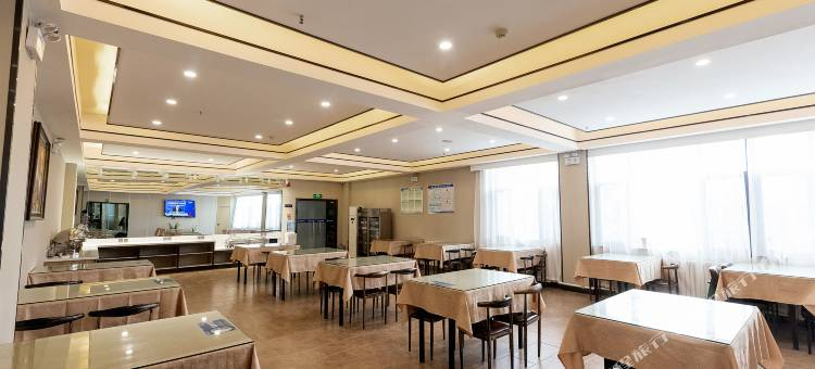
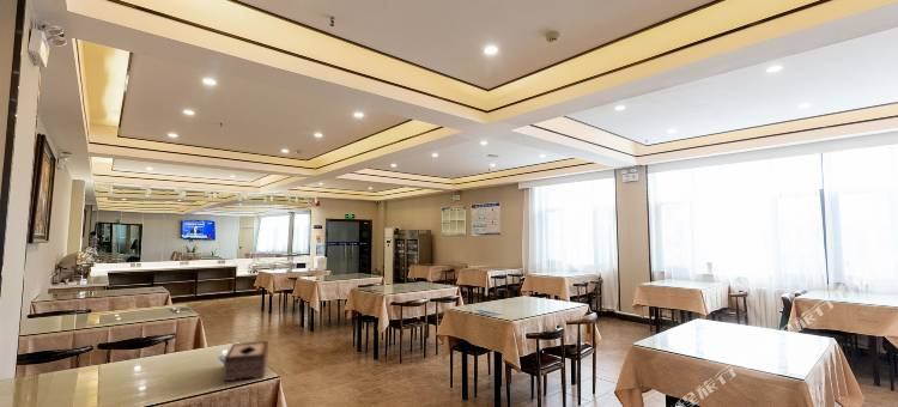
+ tissue box [223,340,269,382]
